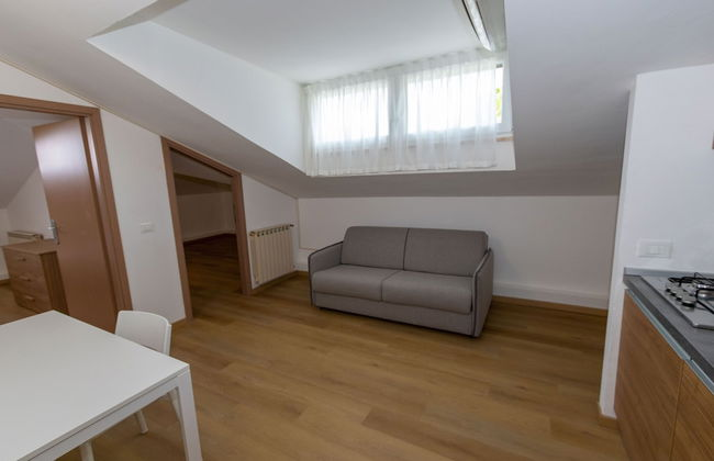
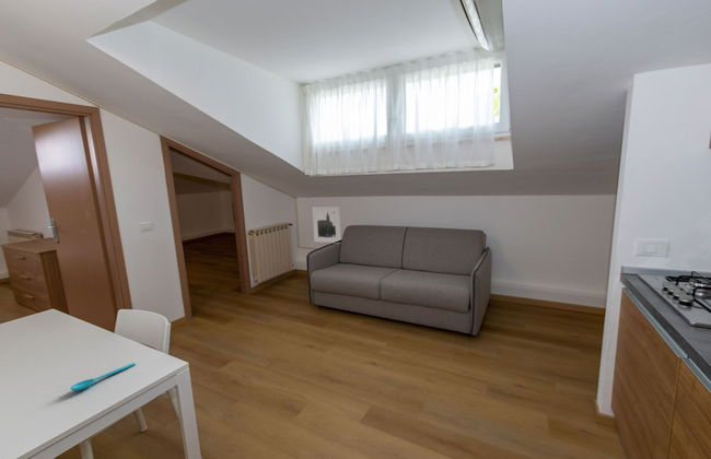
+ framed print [312,205,342,244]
+ spoon [70,362,137,391]
